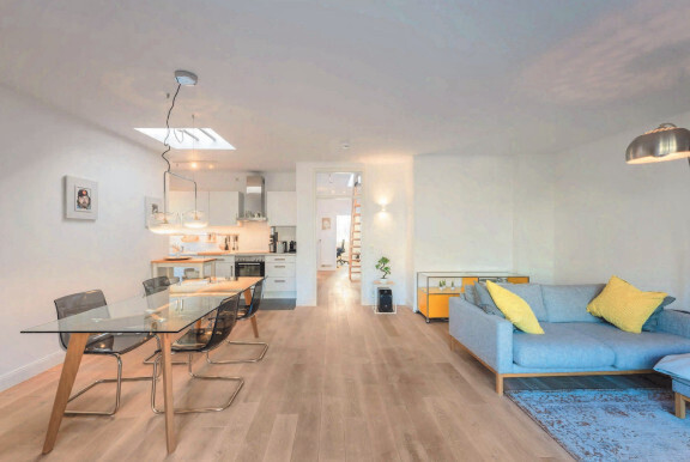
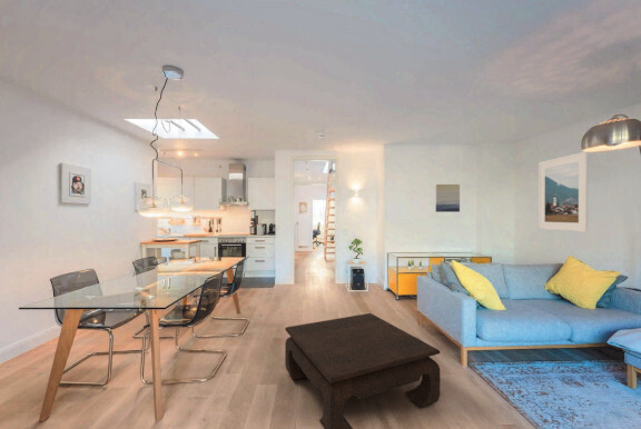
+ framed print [538,151,589,233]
+ coffee table [284,312,441,429]
+ wall art [435,183,461,213]
